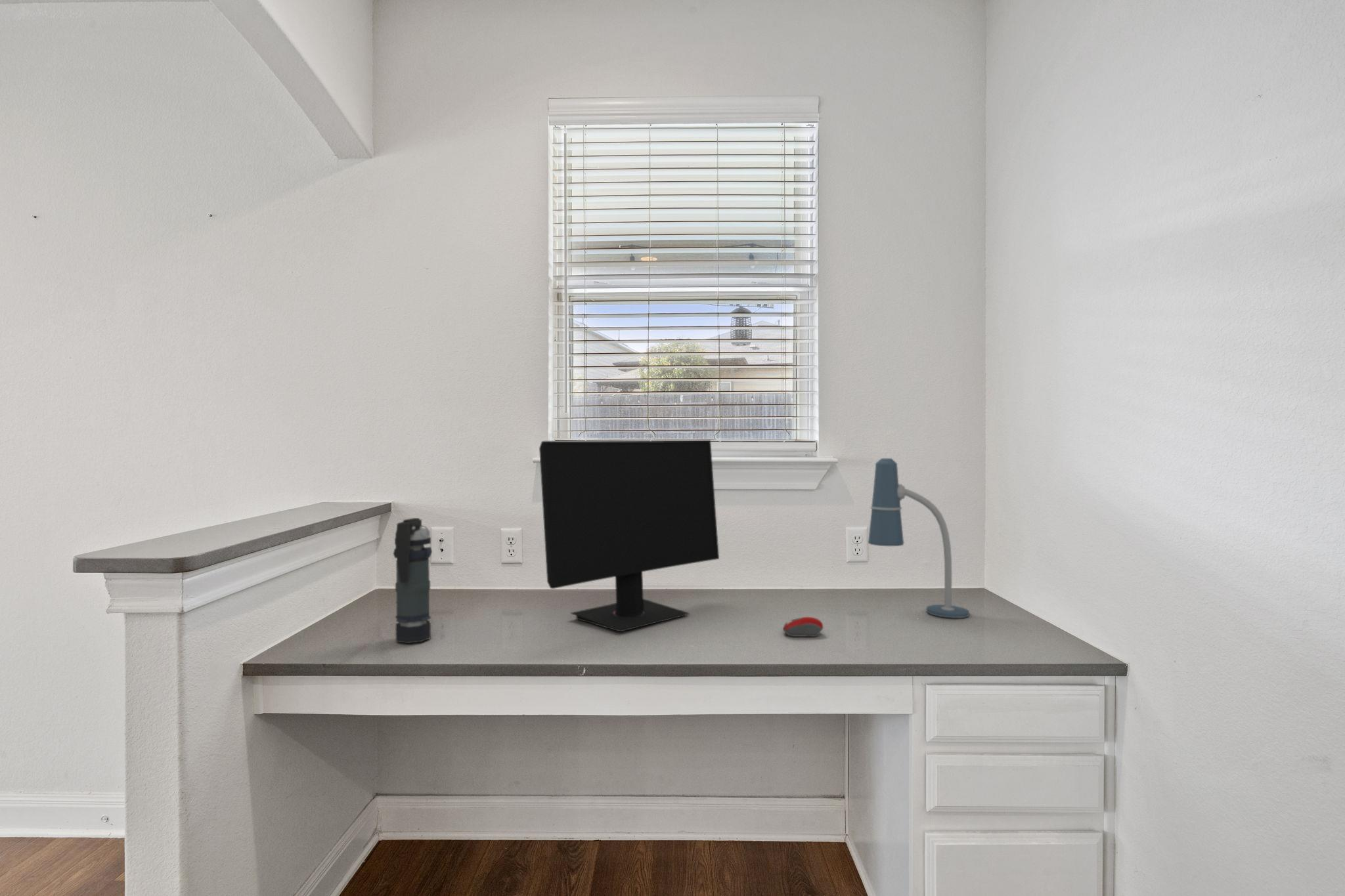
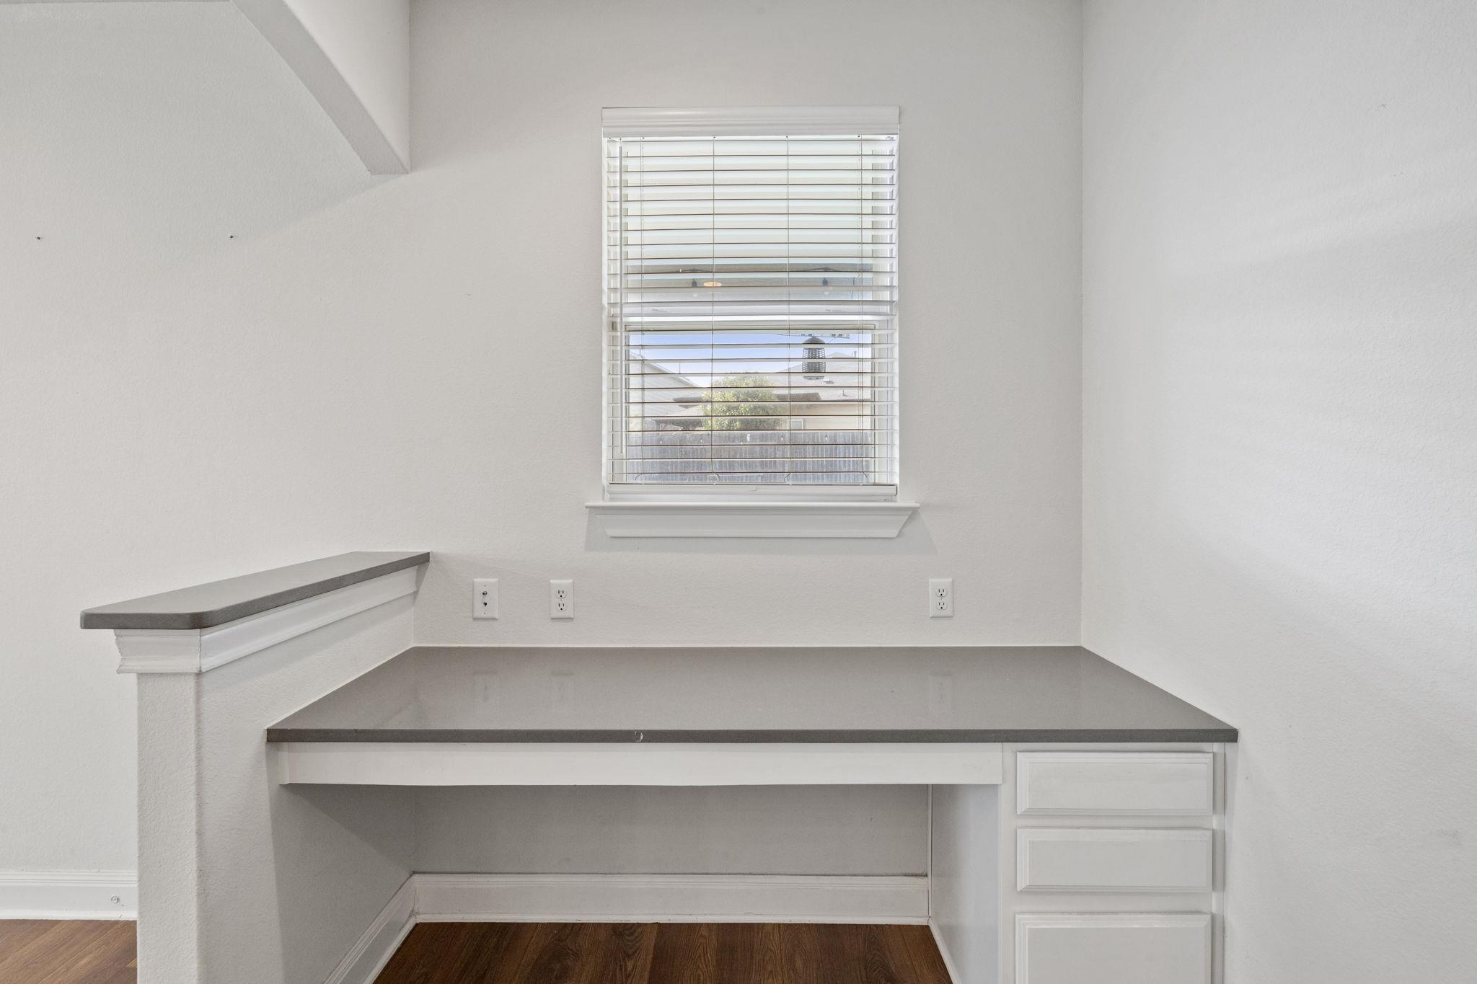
- computer mouse [782,616,824,637]
- computer monitor [539,440,720,633]
- smoke grenade [393,517,433,644]
- desk lamp [868,458,970,618]
